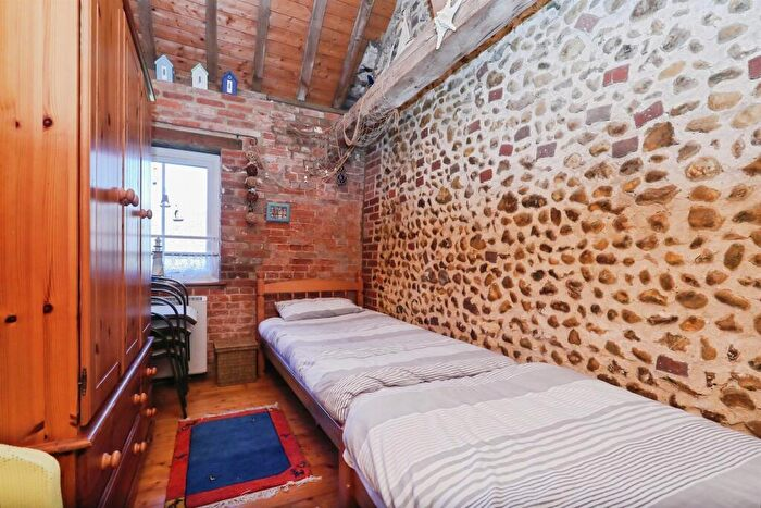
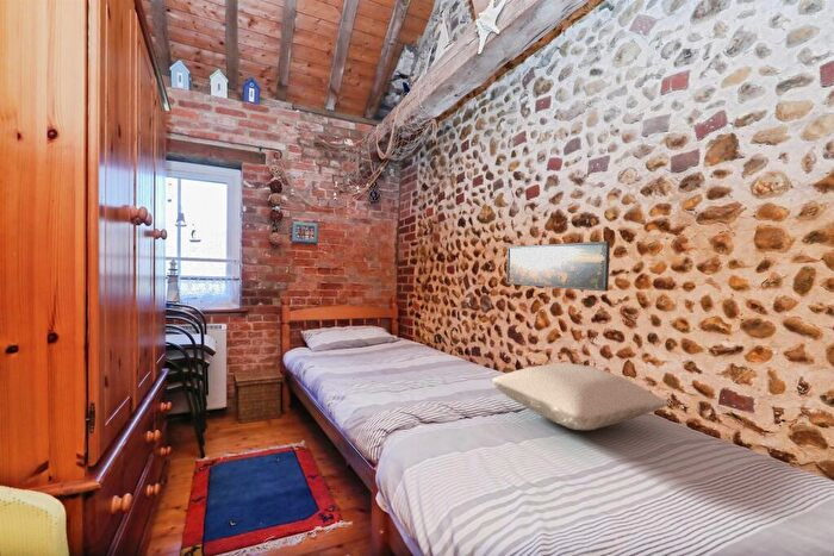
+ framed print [505,240,611,293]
+ pillow [491,362,671,432]
